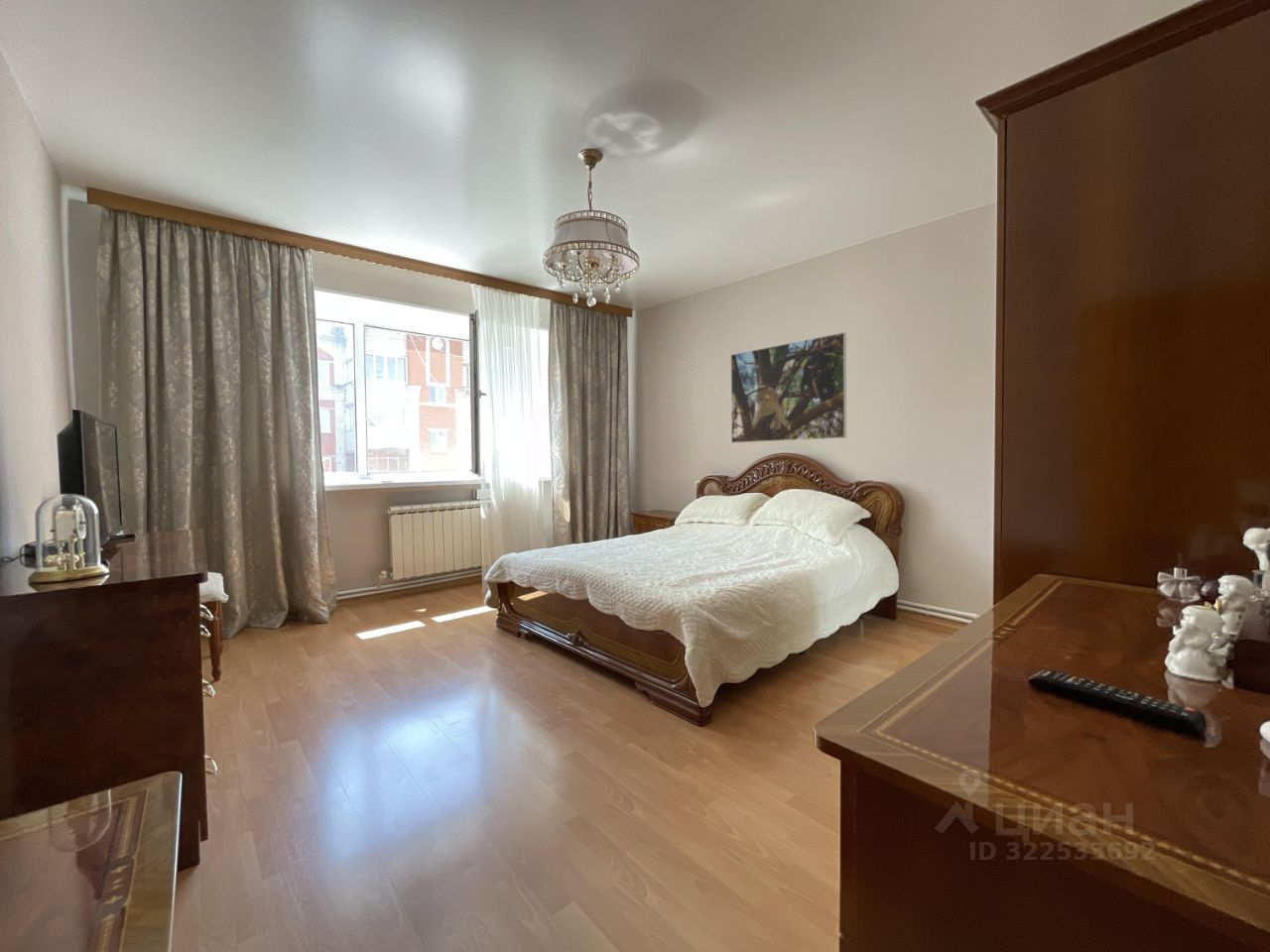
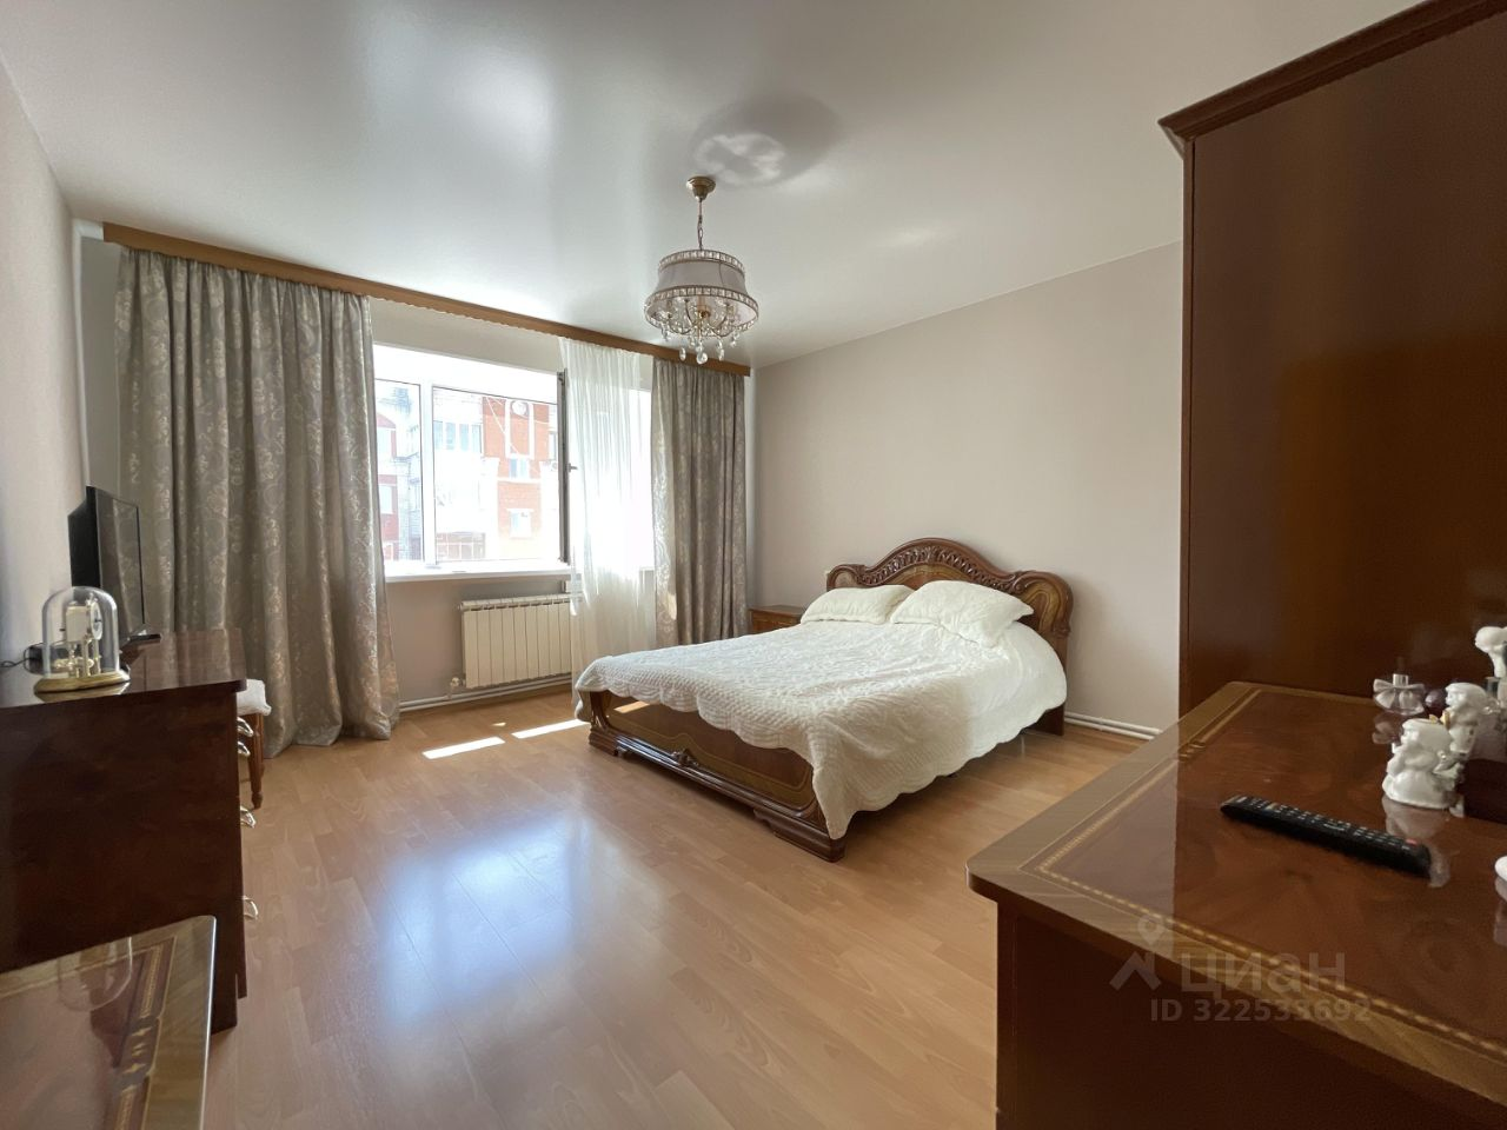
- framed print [730,331,847,444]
